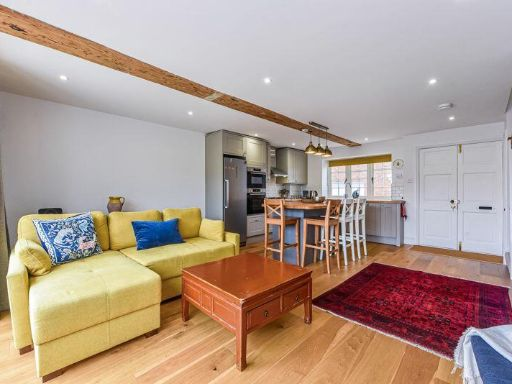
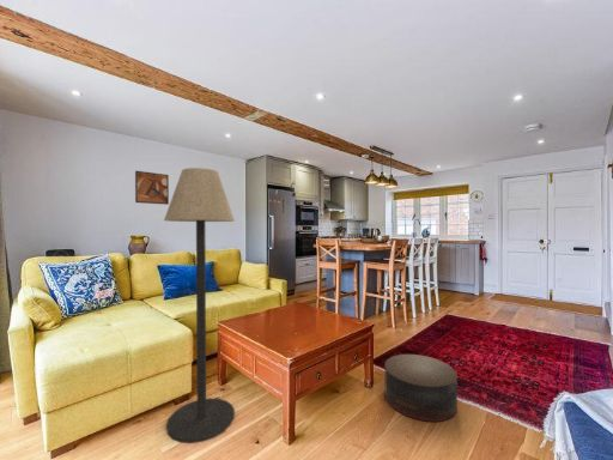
+ stool [384,353,459,423]
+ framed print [134,170,170,206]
+ floor lamp [163,167,236,444]
